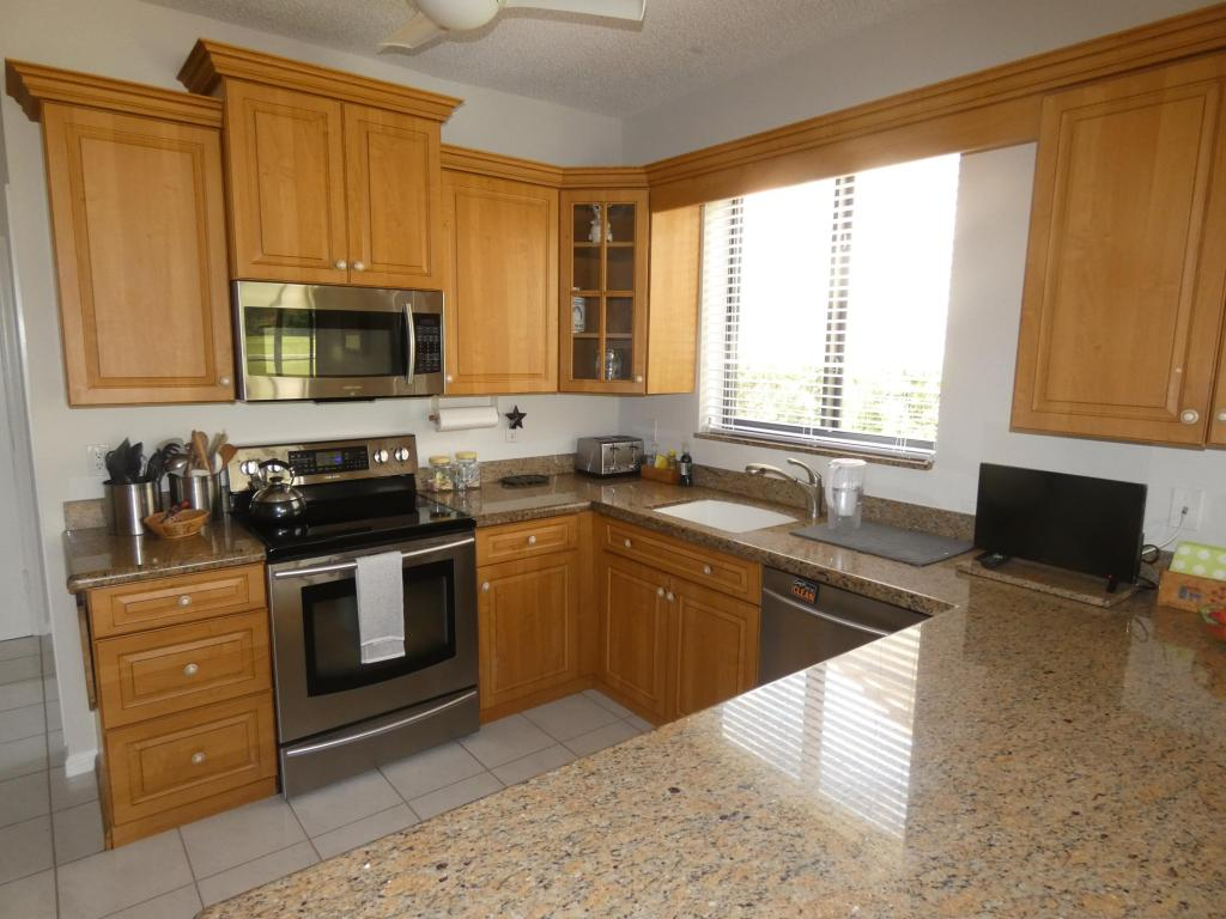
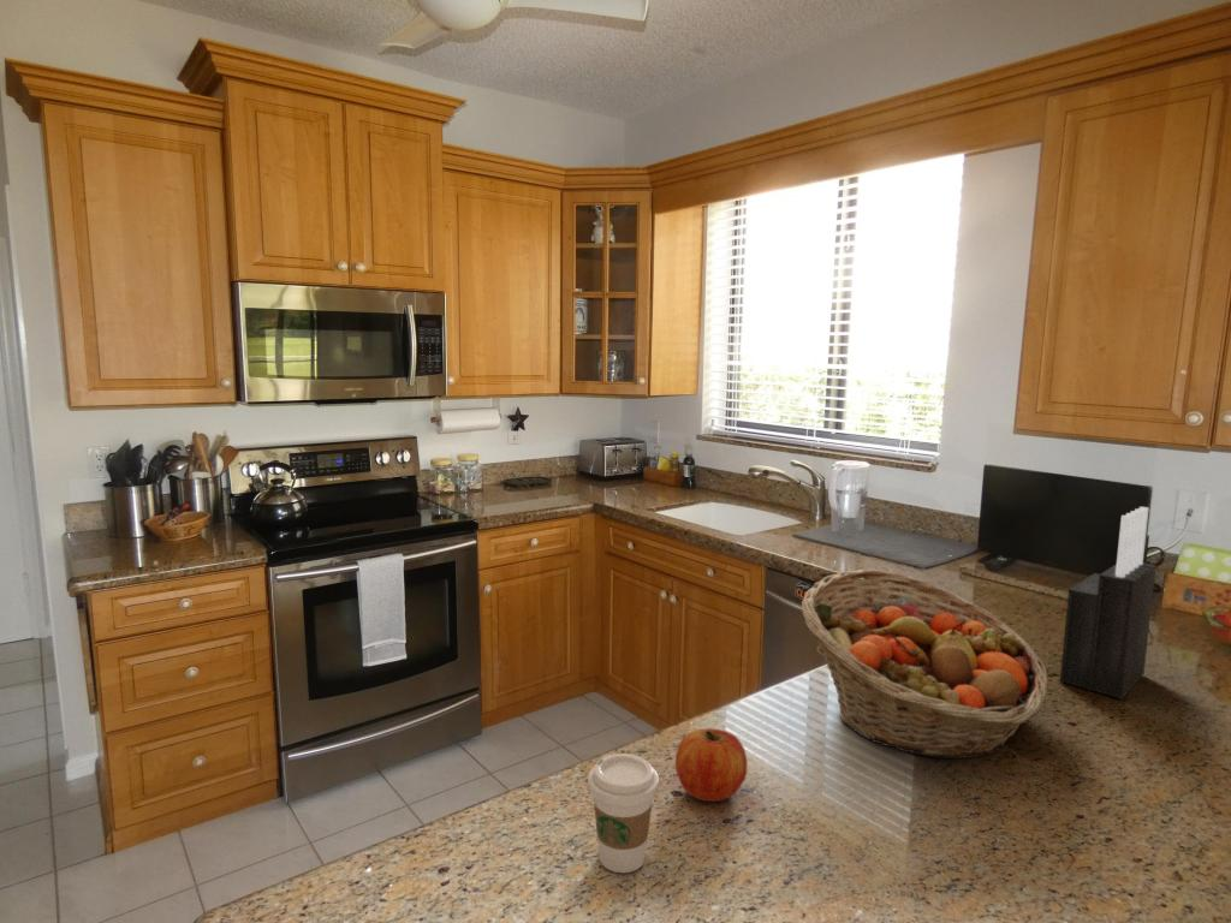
+ apple [674,727,749,803]
+ coffee cup [587,752,660,874]
+ knife block [1059,506,1158,701]
+ fruit basket [801,568,1049,760]
